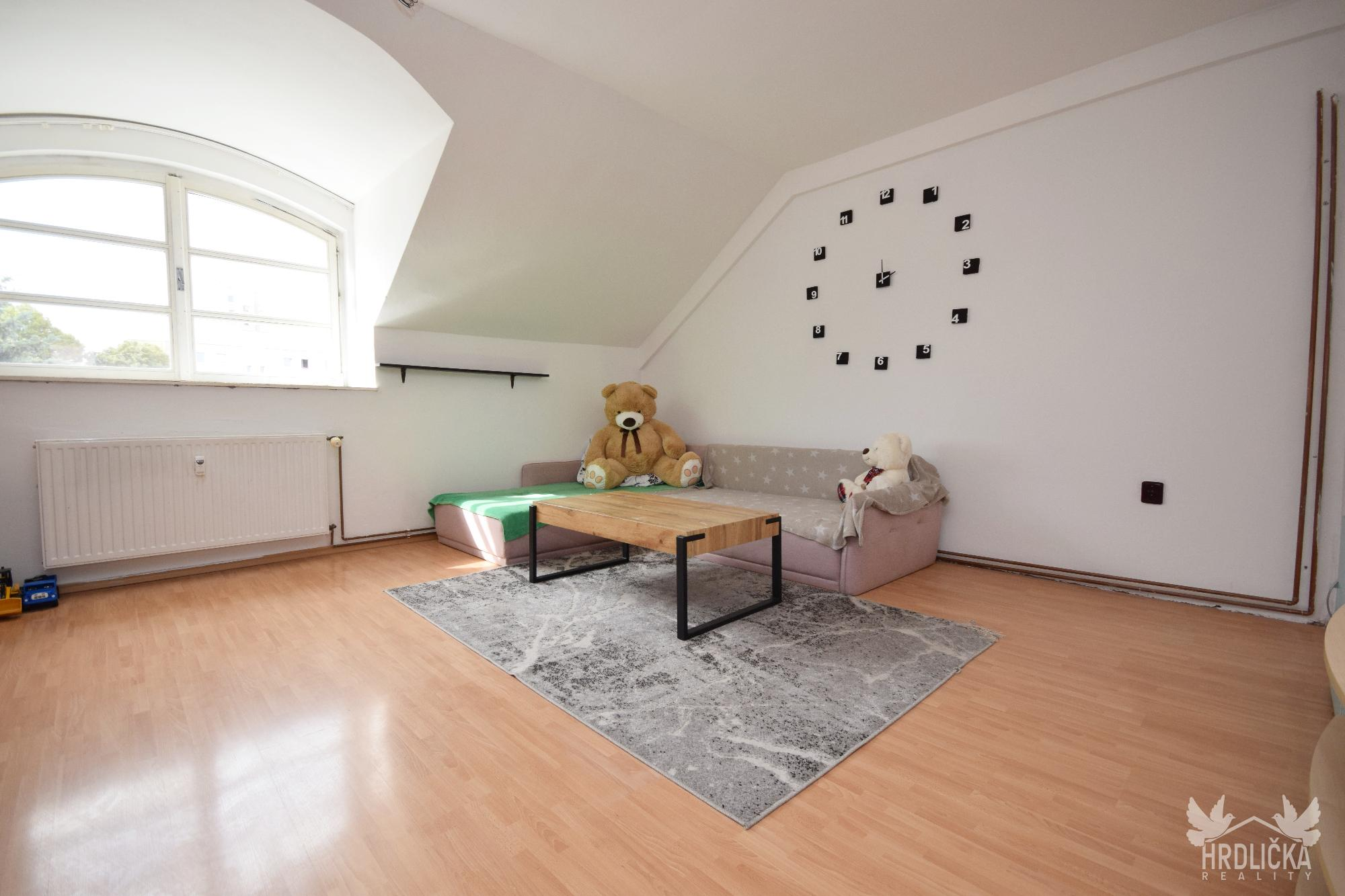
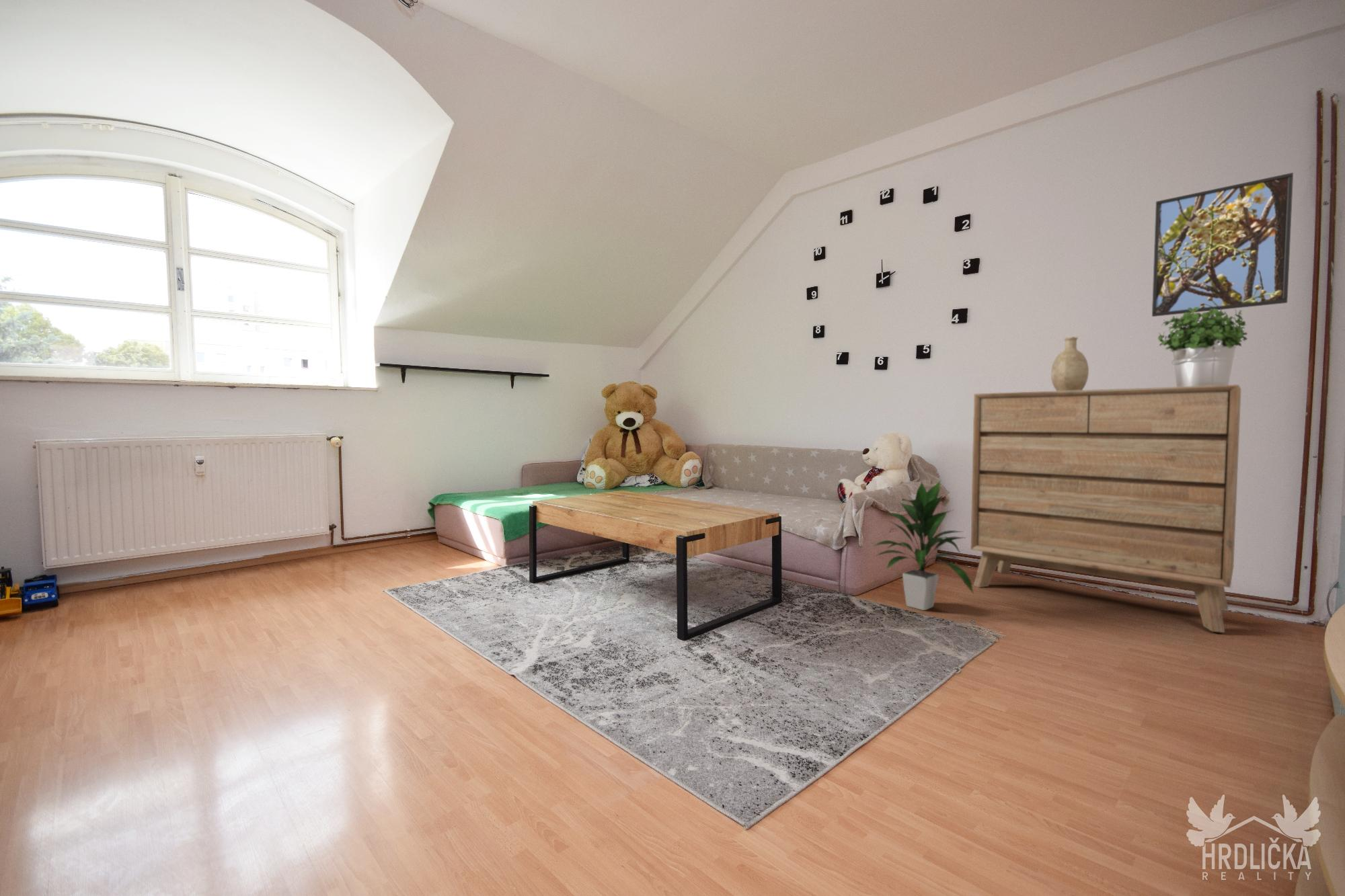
+ decorative vase [1050,336,1089,391]
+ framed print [1151,172,1294,317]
+ indoor plant [871,480,974,611]
+ potted plant [1157,307,1248,386]
+ dresser [970,384,1241,633]
